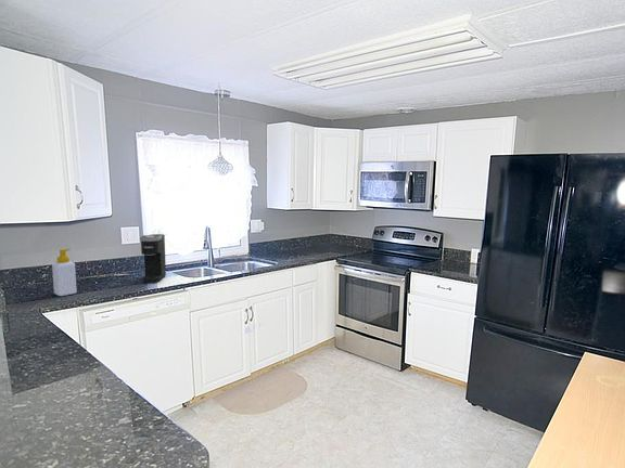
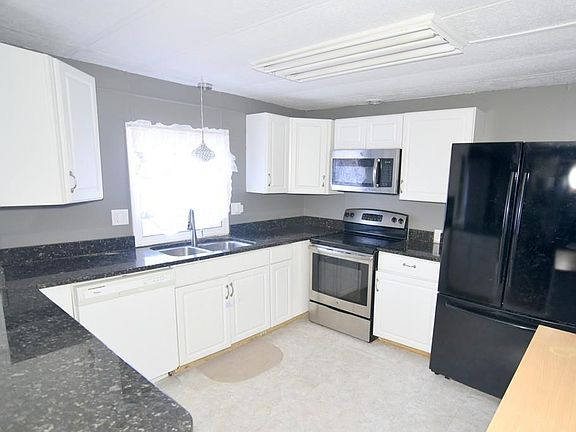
- soap bottle [51,248,78,297]
- coffee maker [139,233,167,284]
